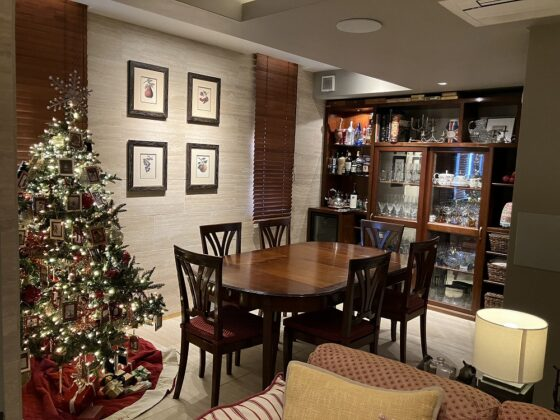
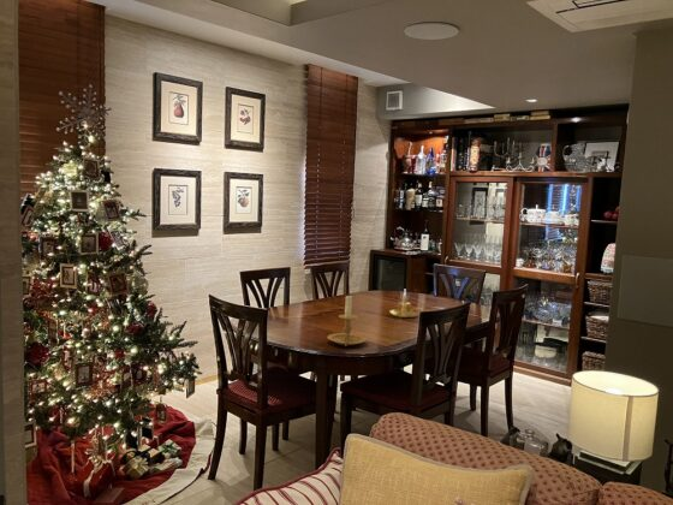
+ candle holder [389,290,422,319]
+ candle holder [326,293,368,347]
